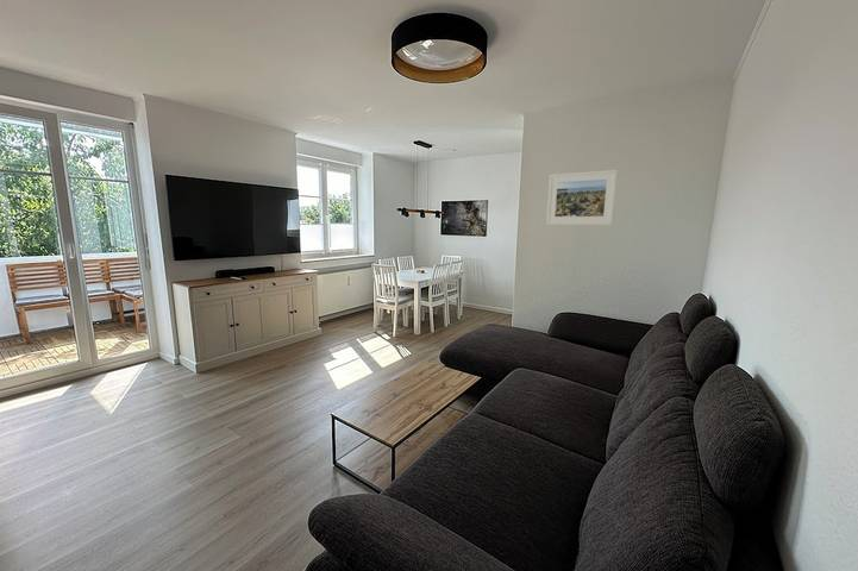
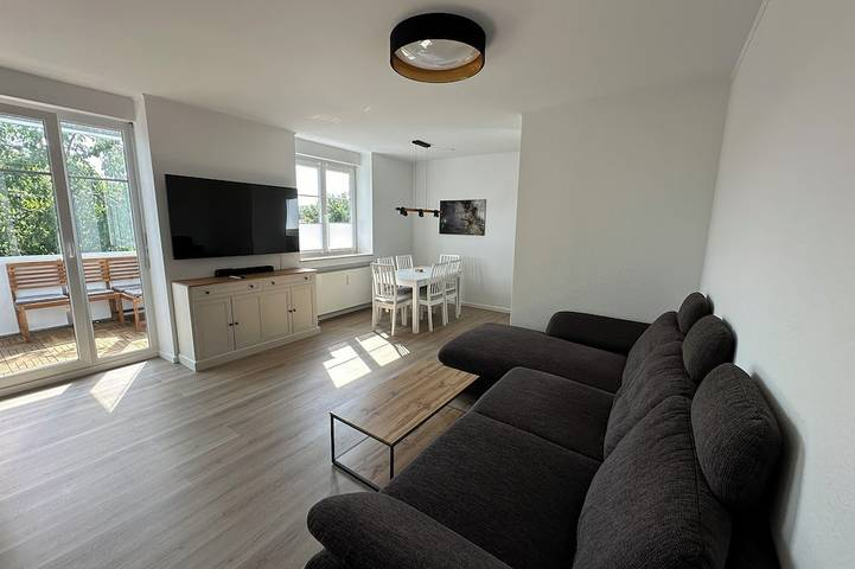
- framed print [545,169,619,226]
